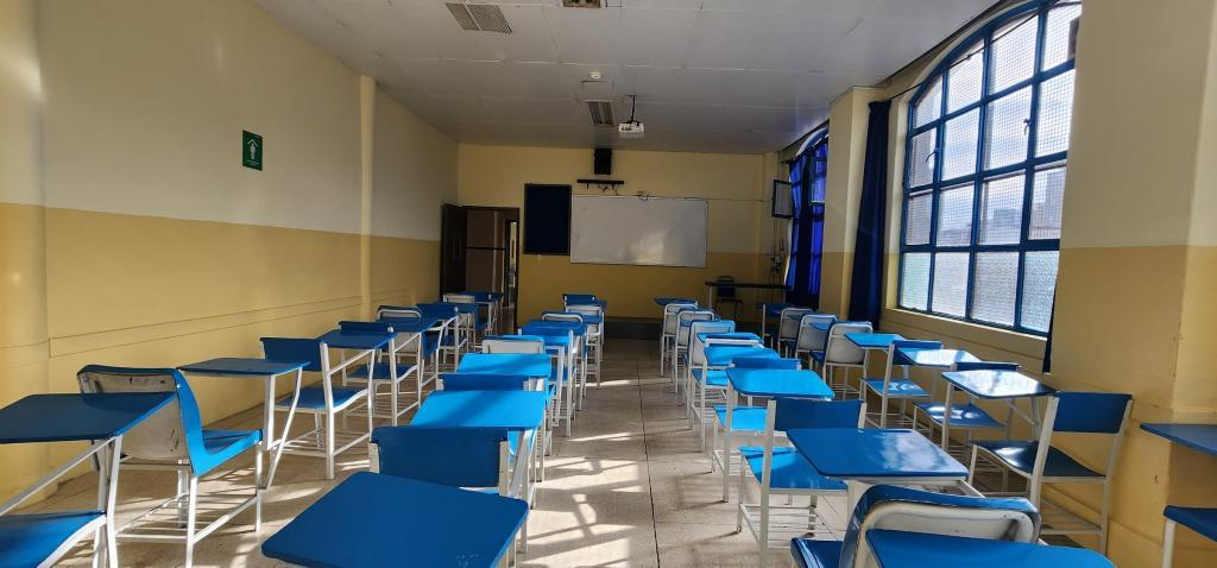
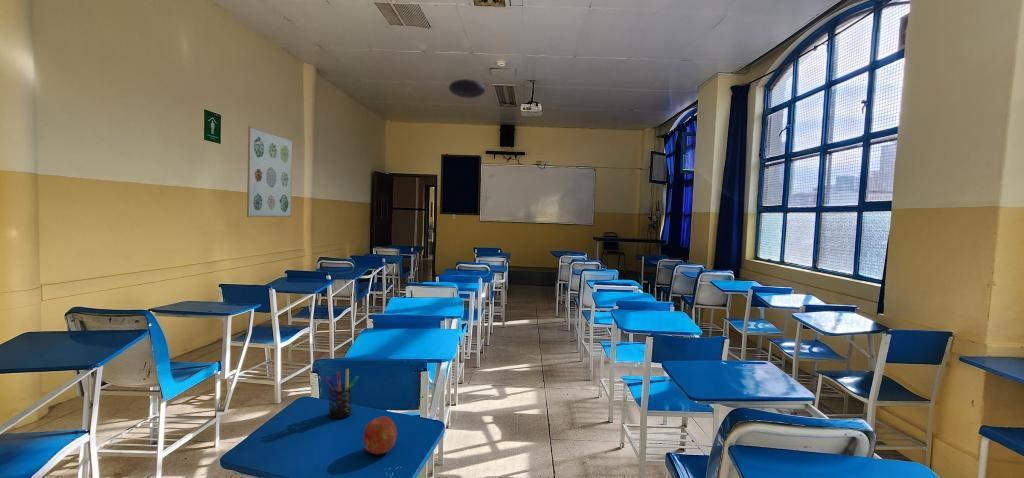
+ fruit [362,416,398,455]
+ wall art [246,125,294,218]
+ pen holder [324,368,360,419]
+ ceiling light [448,78,486,100]
